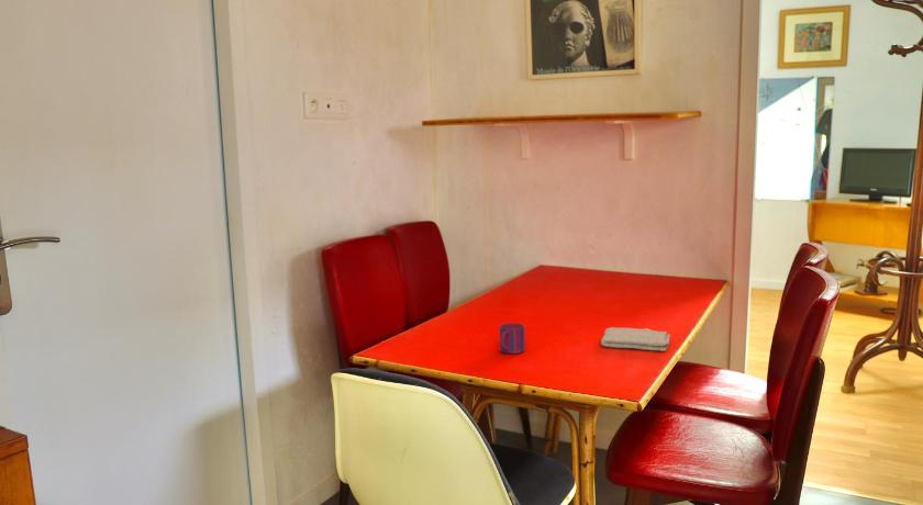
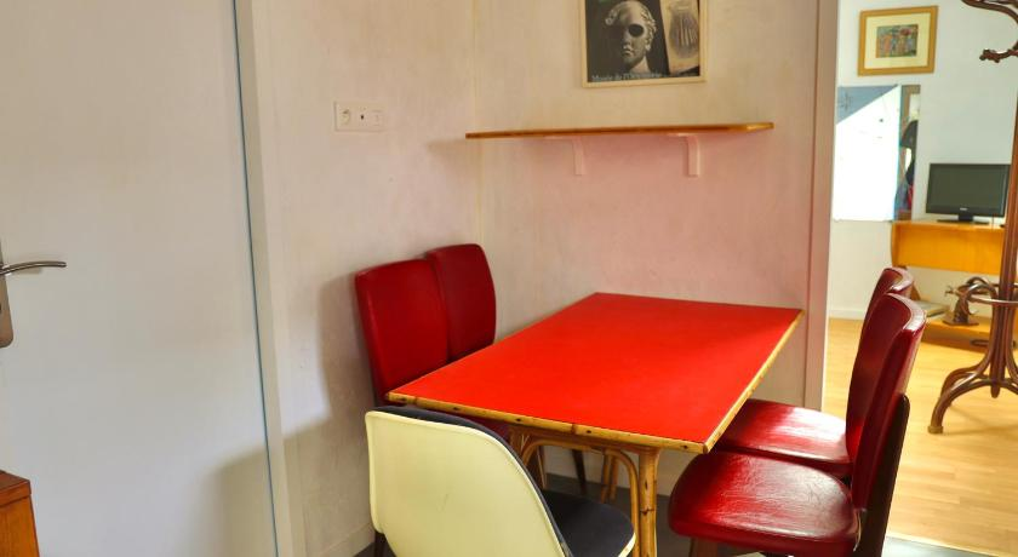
- washcloth [600,326,671,352]
- mug [499,322,526,355]
